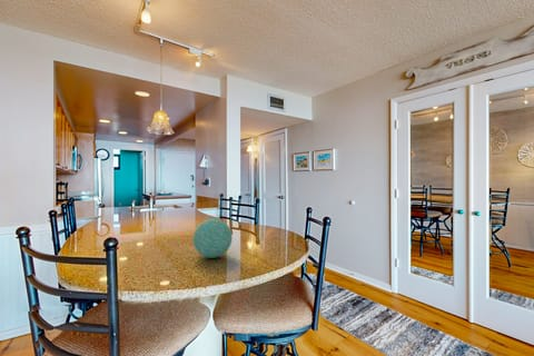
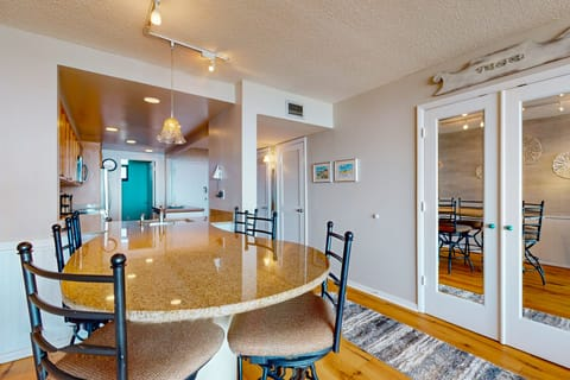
- decorative ball [192,218,234,259]
